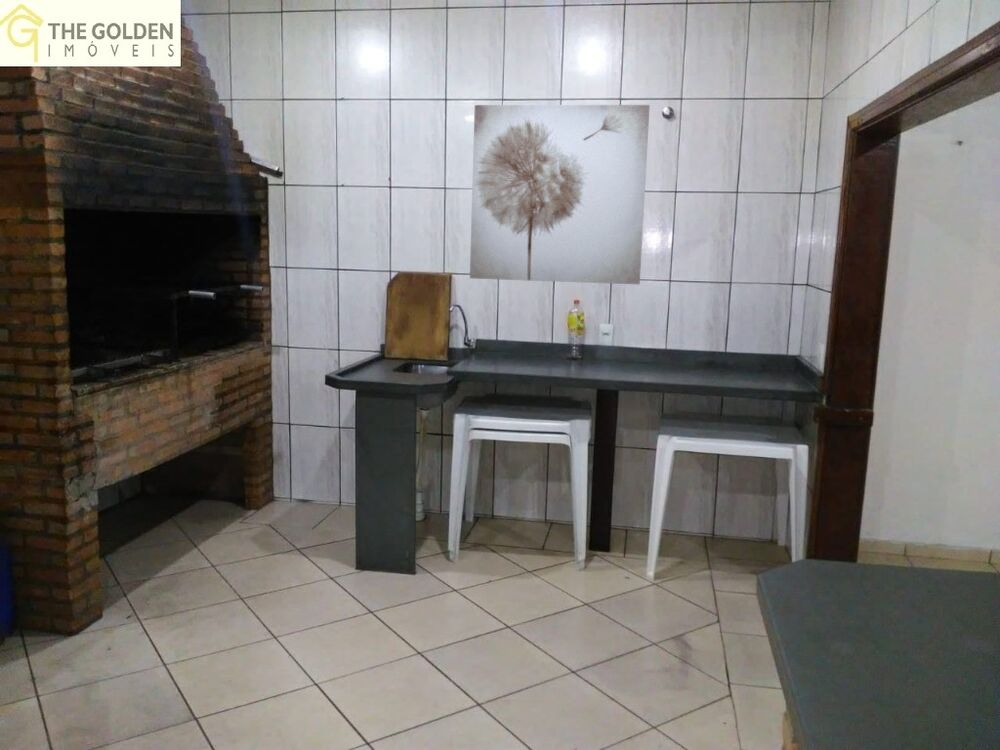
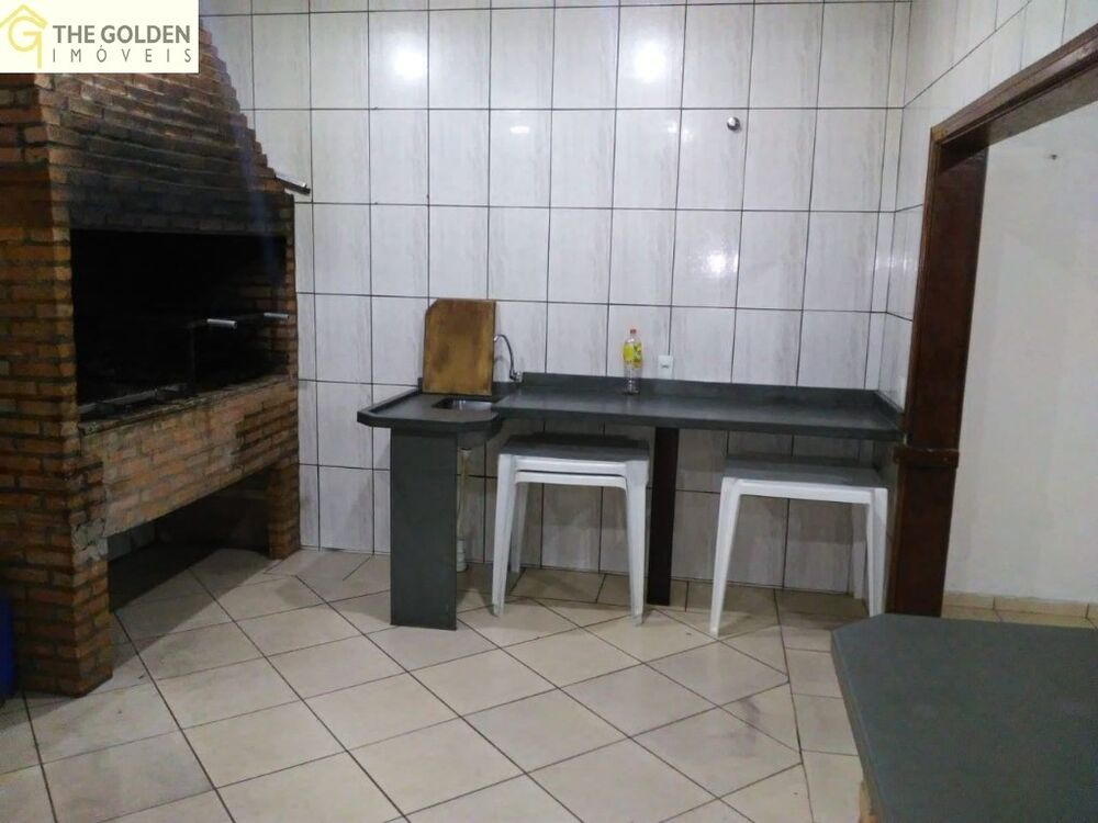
- wall art [469,104,651,285]
